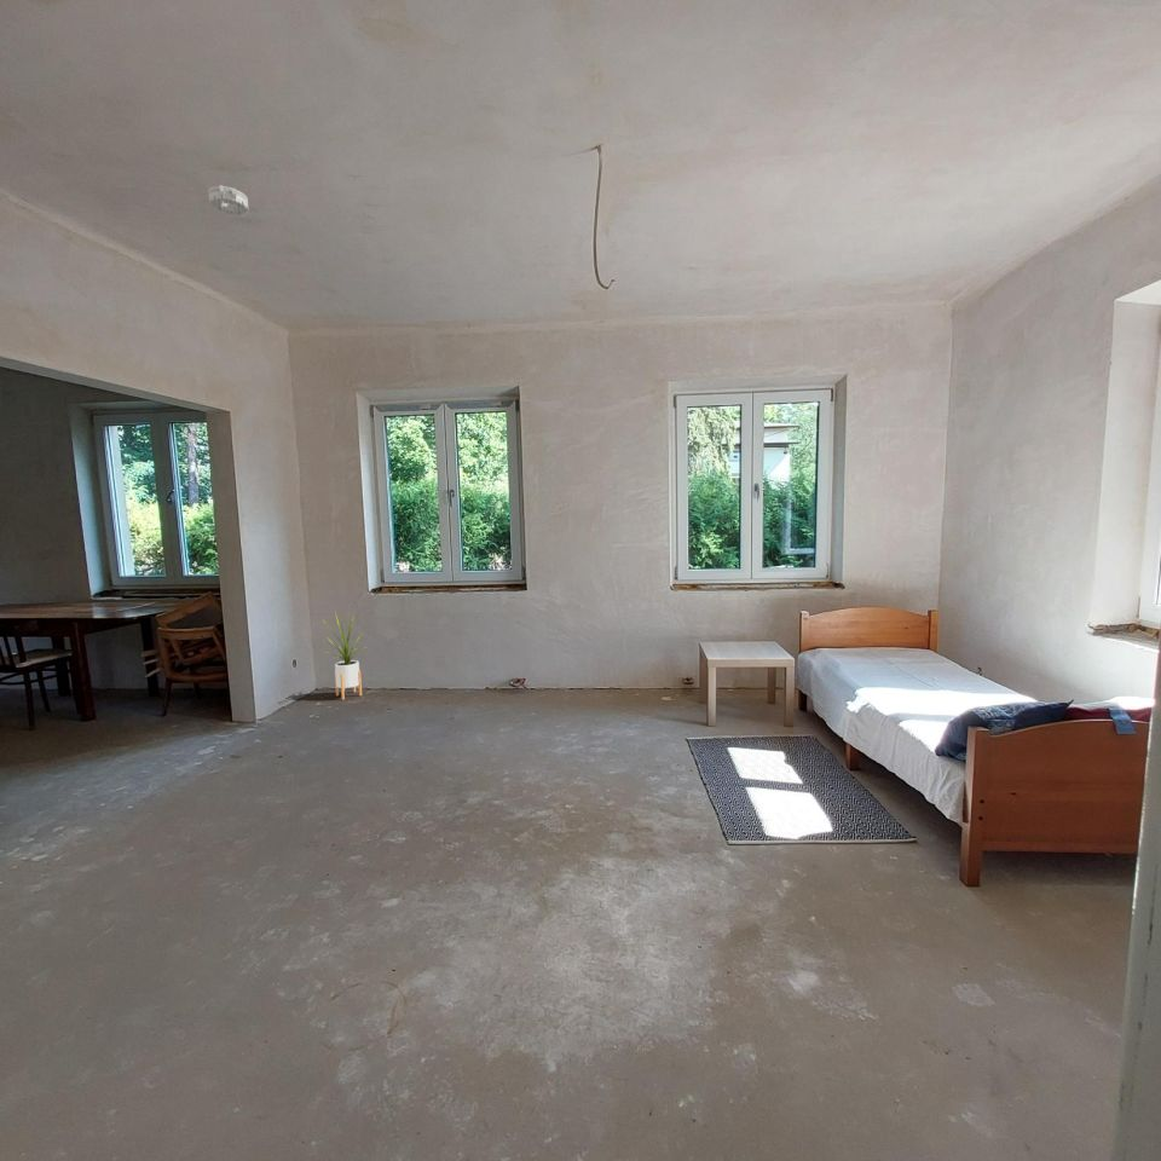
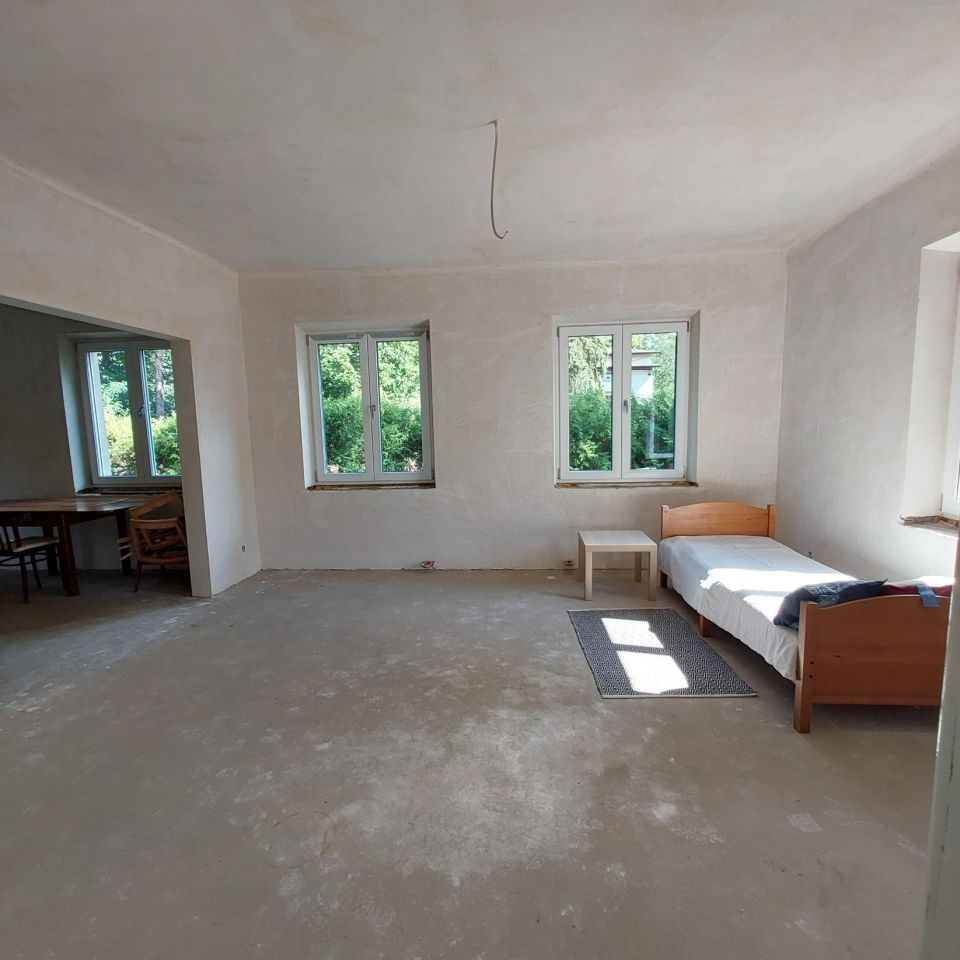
- house plant [316,611,369,701]
- smoke detector [207,184,250,216]
